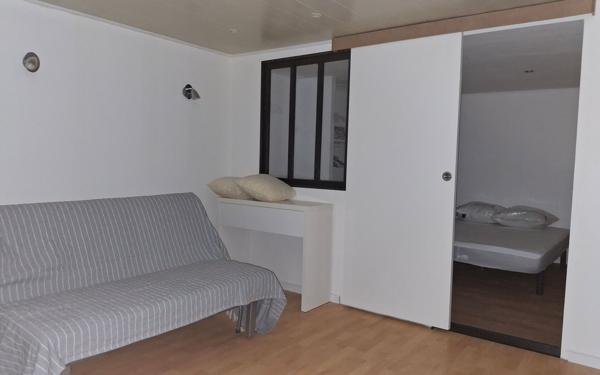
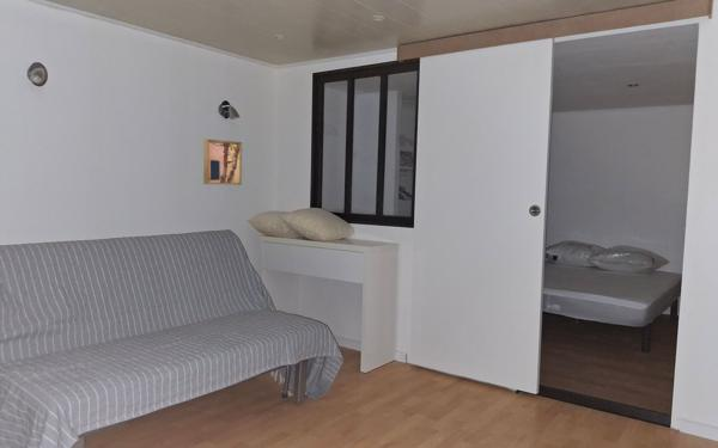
+ wall art [202,139,243,186]
